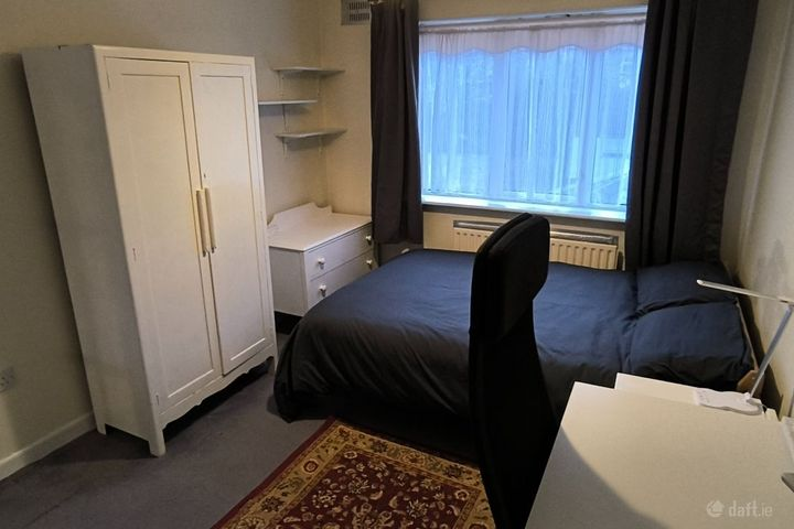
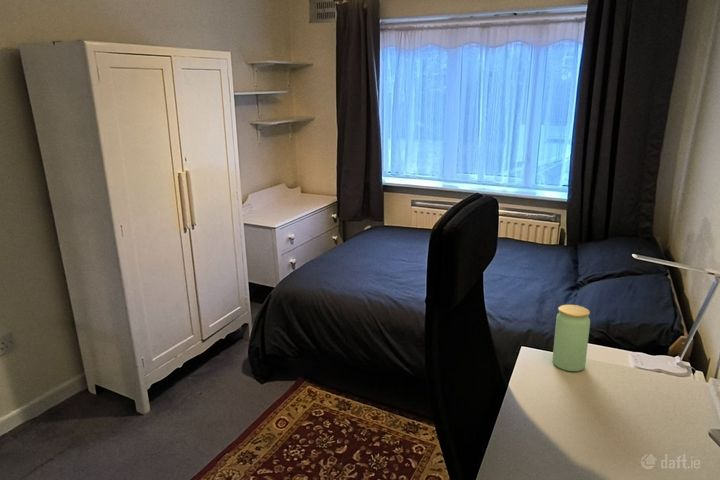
+ jar [551,304,591,372]
